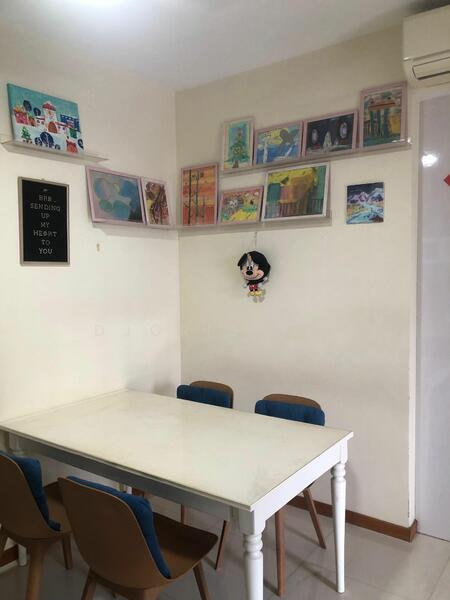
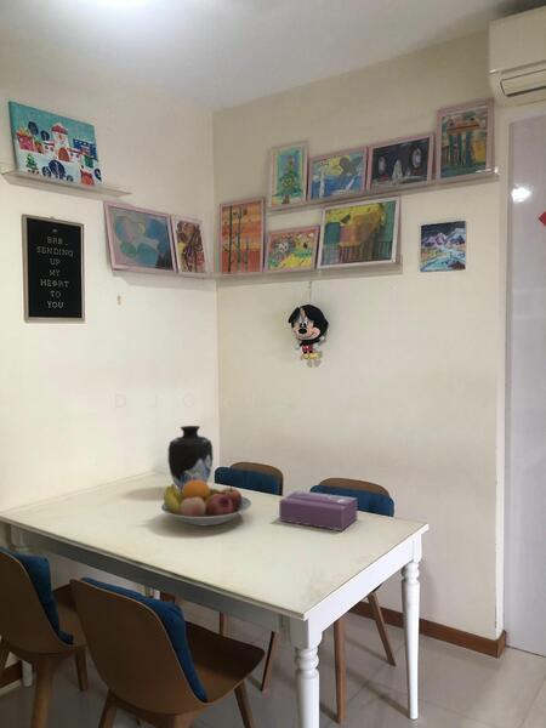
+ fruit bowl [160,480,252,527]
+ vase [166,425,215,494]
+ tissue box [278,489,358,531]
